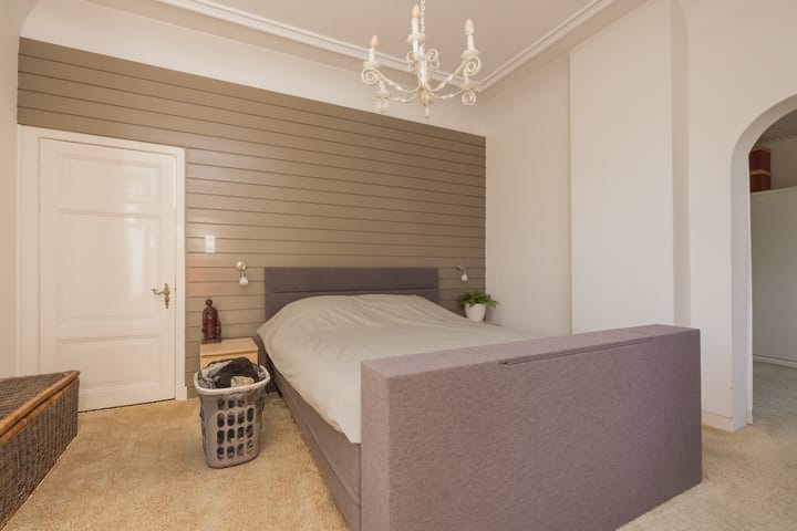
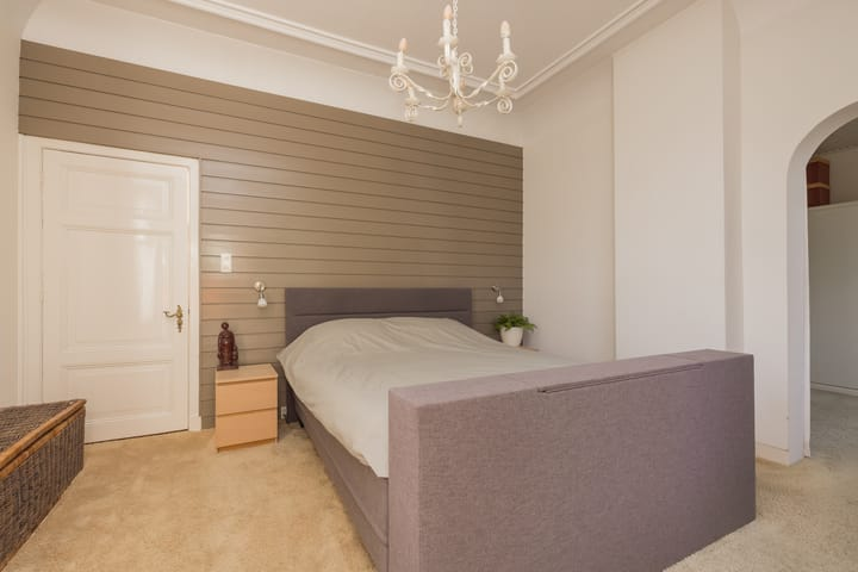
- clothes hamper [193,355,271,470]
